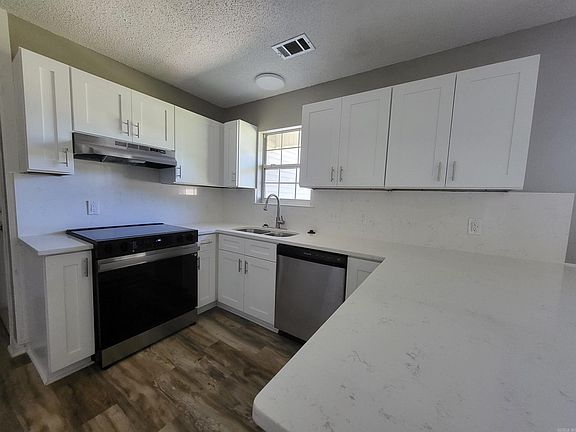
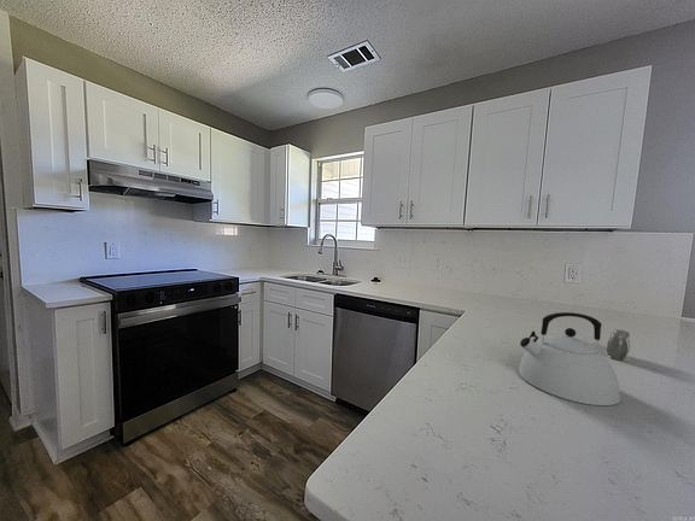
+ kettle [518,311,621,406]
+ salt and pepper shaker [606,328,631,362]
